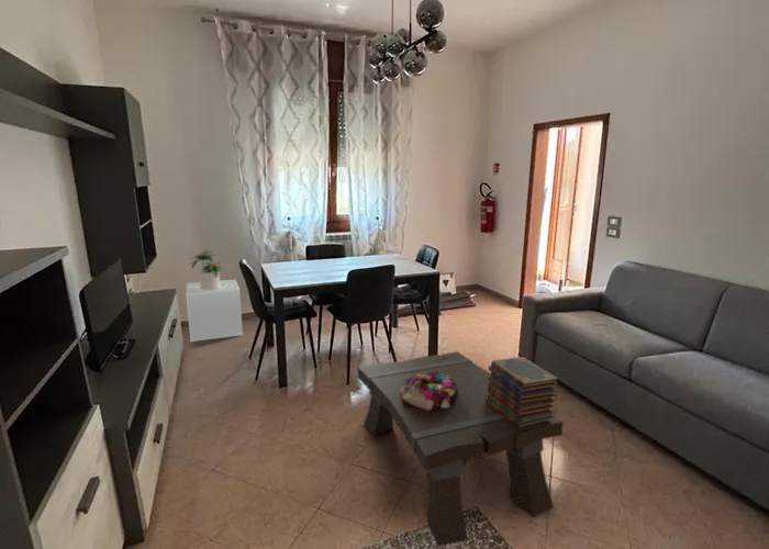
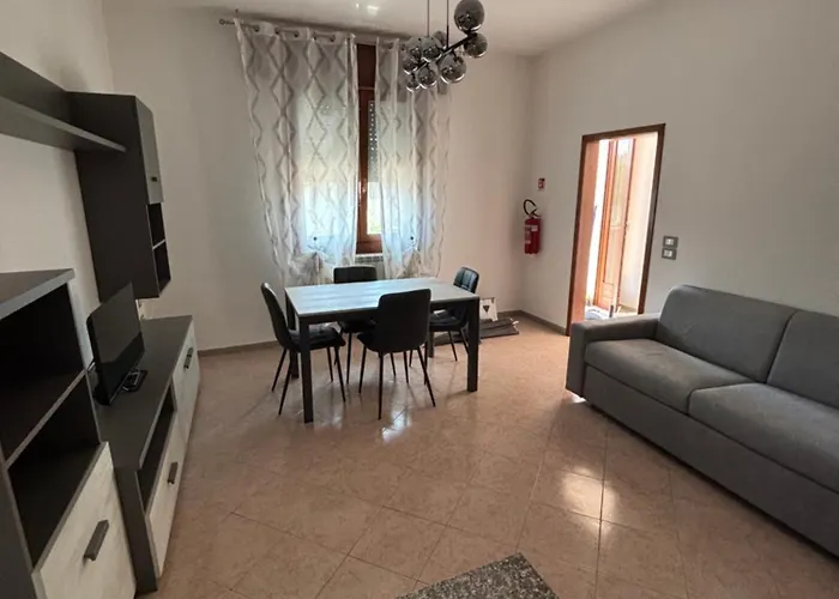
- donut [400,371,458,410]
- potted plant [188,249,227,290]
- storage box [185,279,244,343]
- coffee table [357,350,565,547]
- book stack [486,356,559,430]
